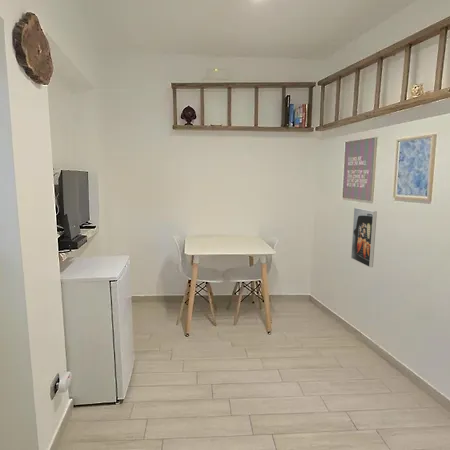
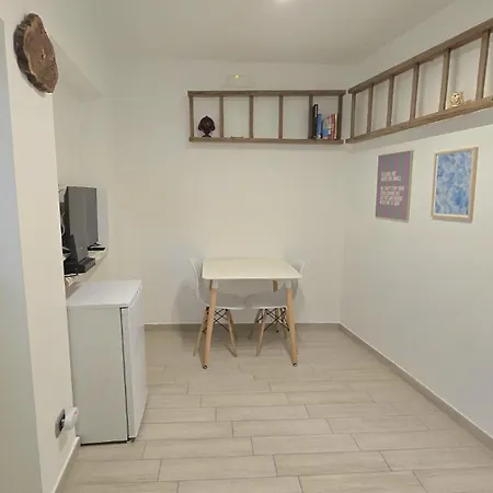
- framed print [350,207,378,268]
